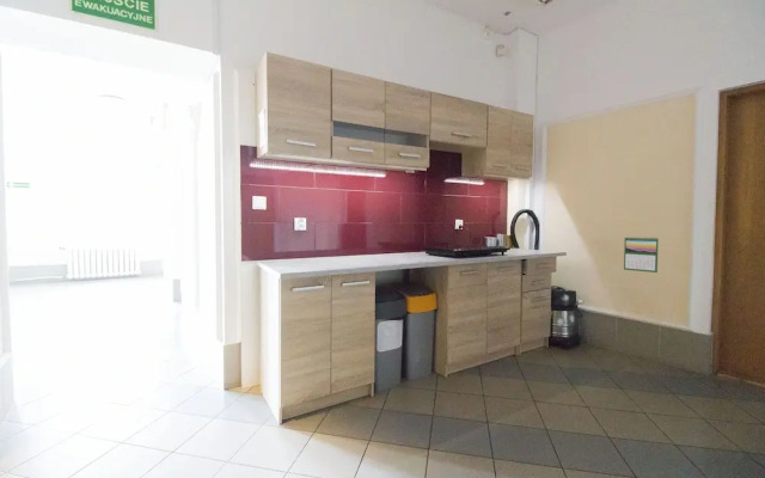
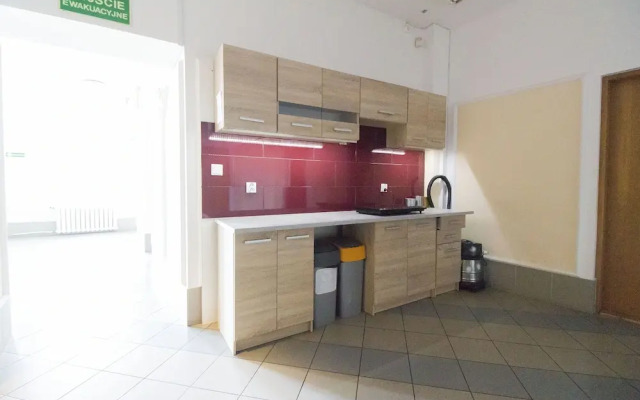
- calendar [623,235,660,274]
